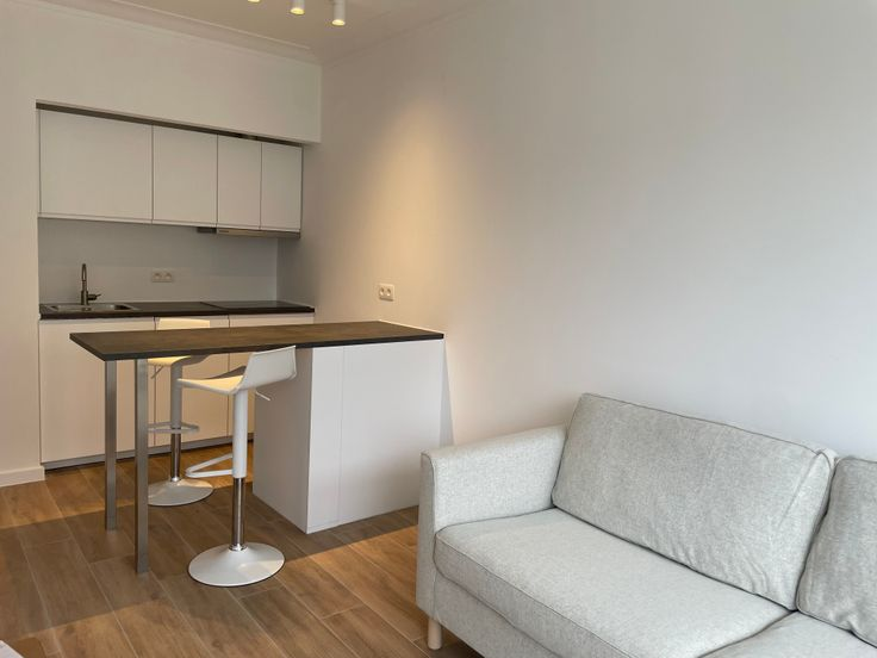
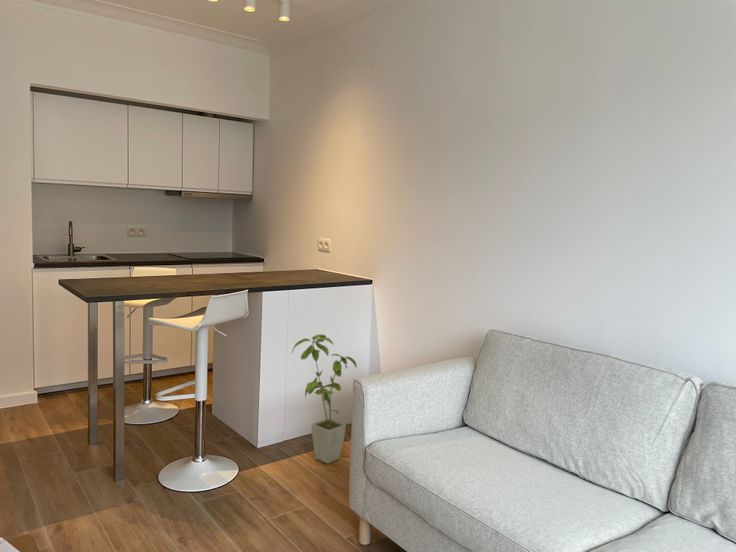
+ house plant [291,333,358,465]
